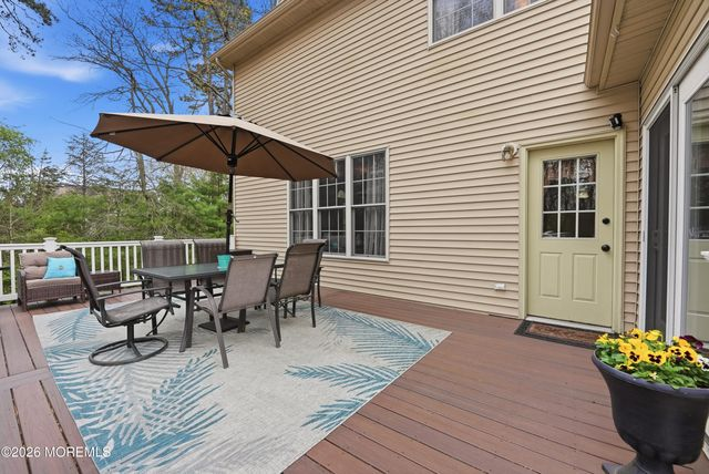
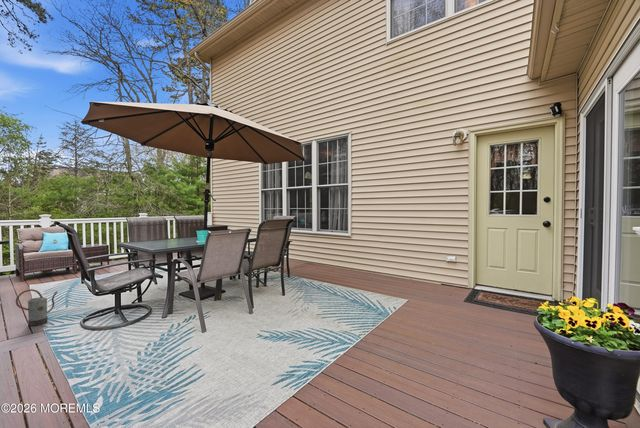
+ watering can [15,288,59,327]
